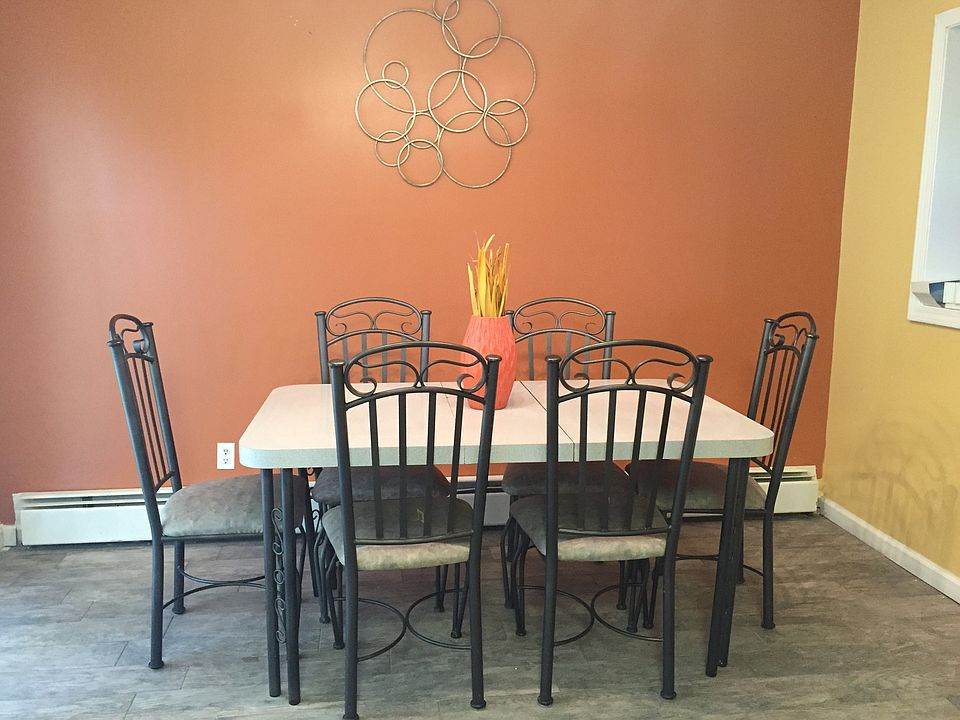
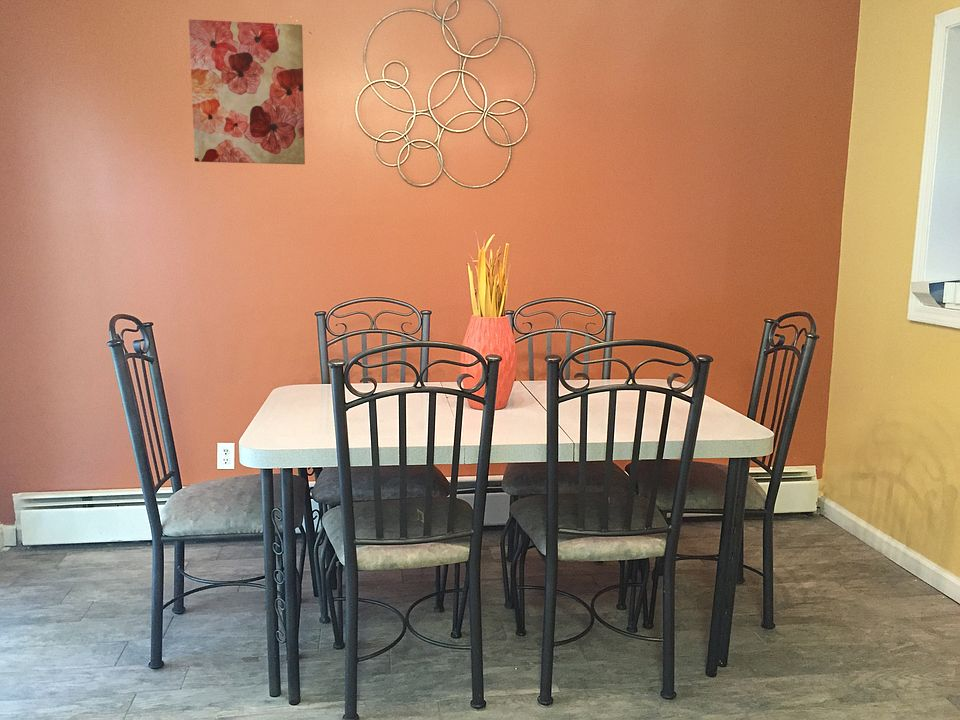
+ wall art [188,18,306,165]
